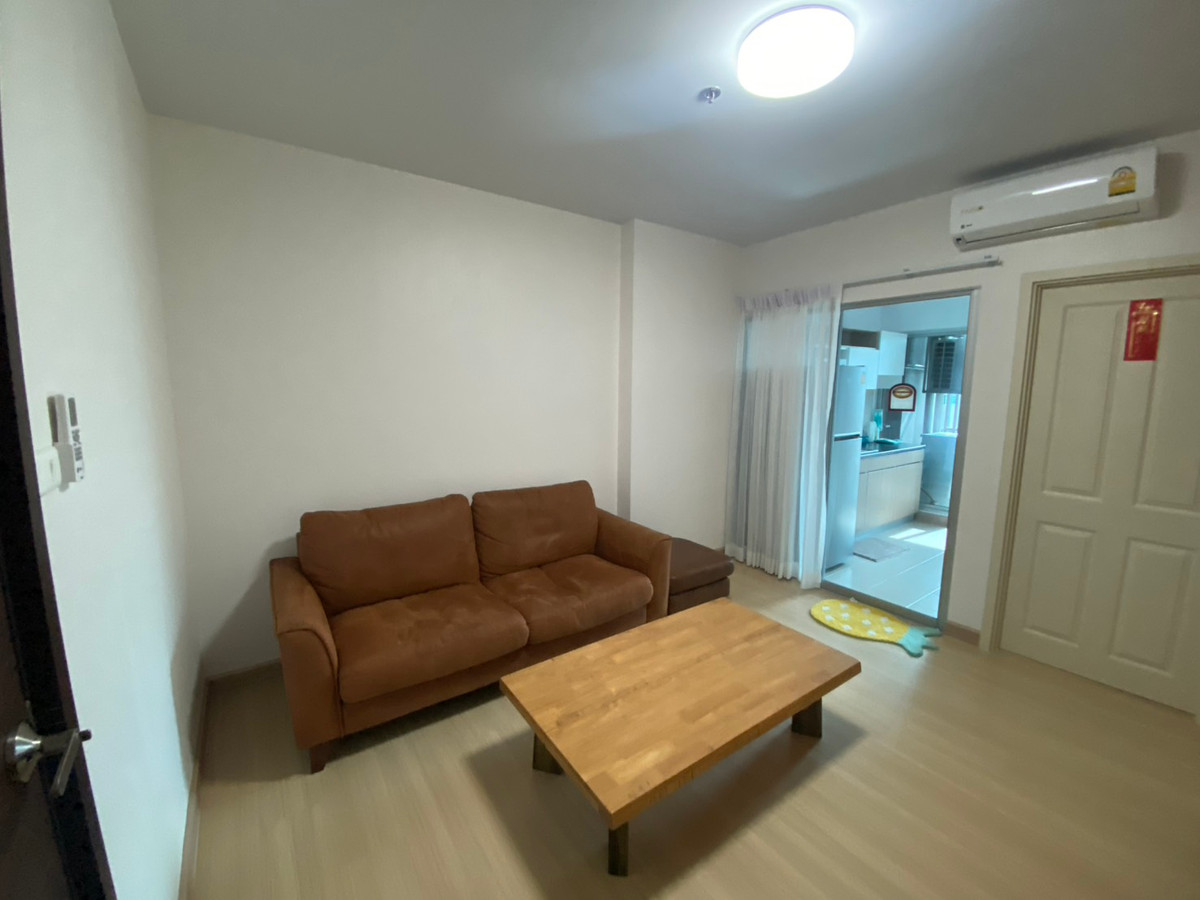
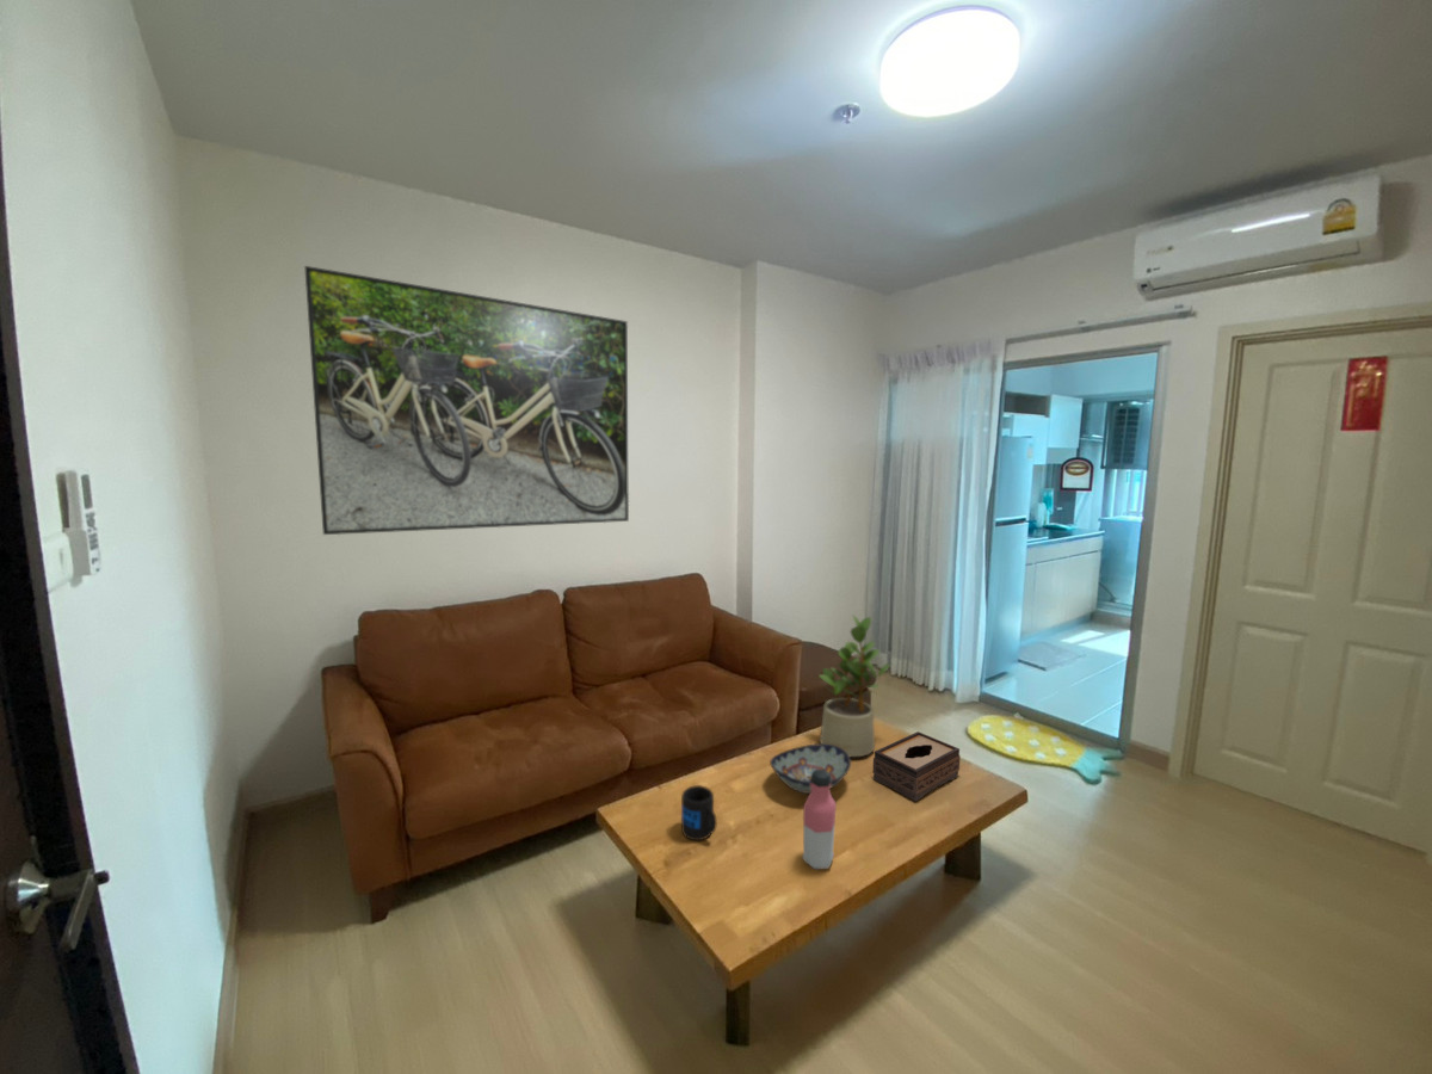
+ tissue box [871,730,962,802]
+ decorative bowl [769,742,852,795]
+ mug [680,784,718,841]
+ water bottle [801,770,838,870]
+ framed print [303,265,630,536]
+ potted plant [817,615,891,758]
